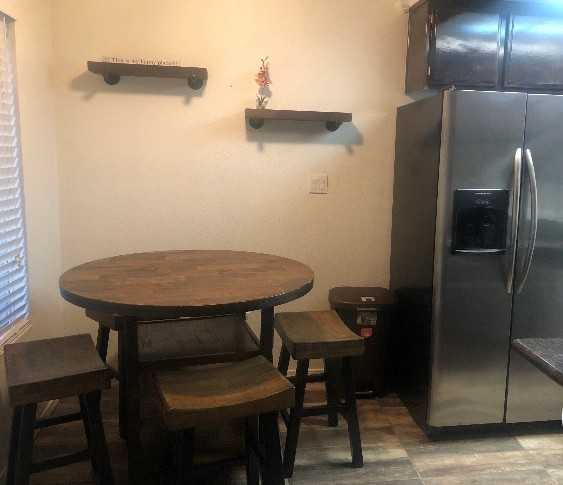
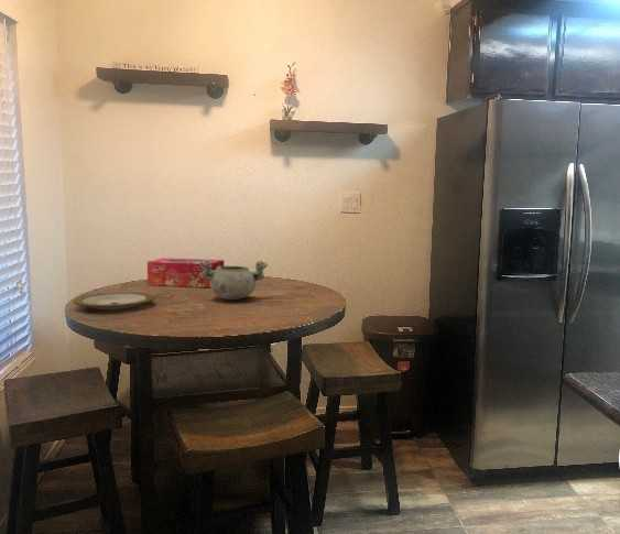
+ tissue box [146,257,226,288]
+ plate [72,292,155,312]
+ decorative bowl [199,259,269,301]
